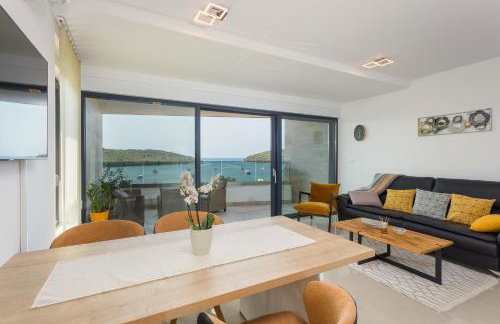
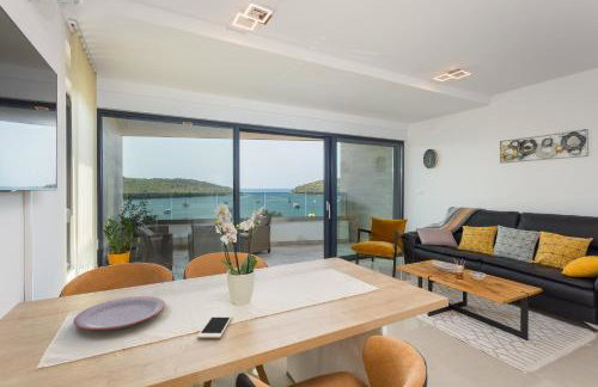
+ plate [72,295,166,331]
+ cell phone [196,314,233,339]
